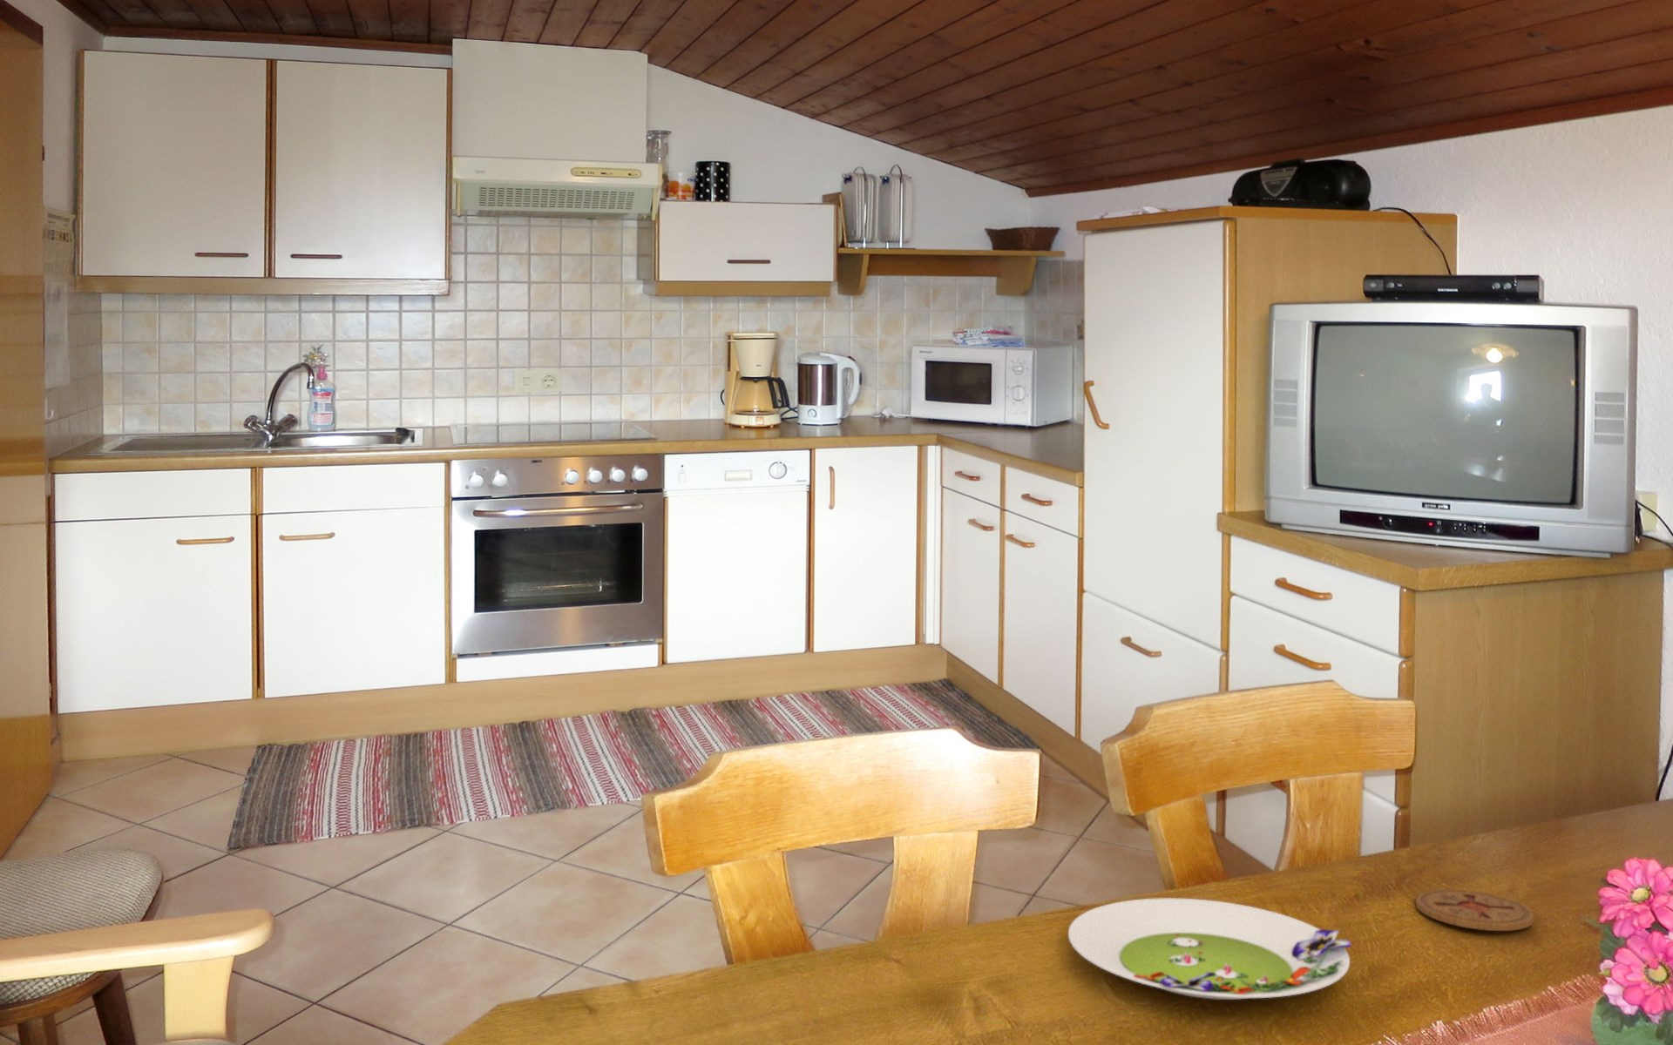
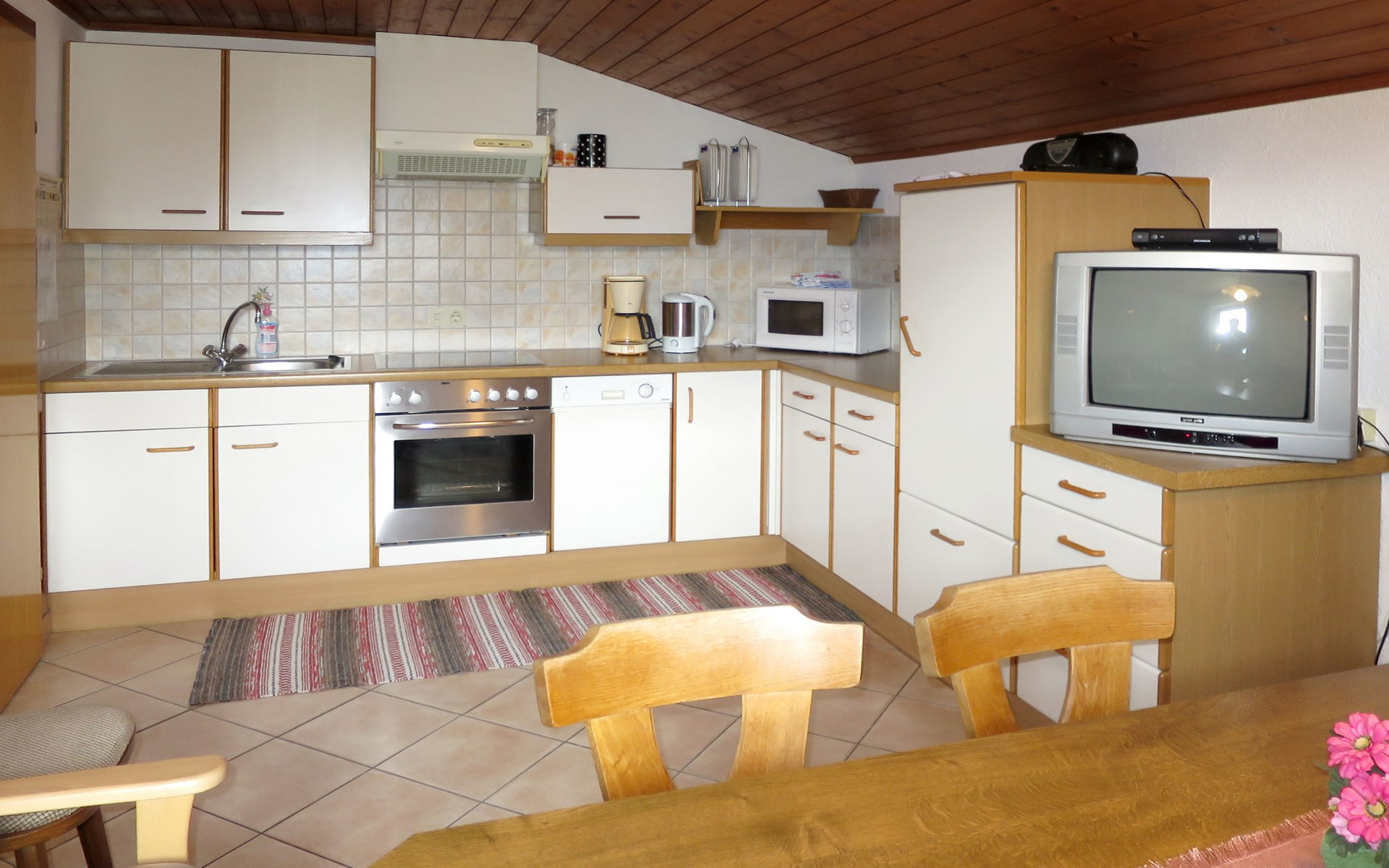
- salad plate [1067,897,1353,1000]
- coaster [1415,888,1536,932]
